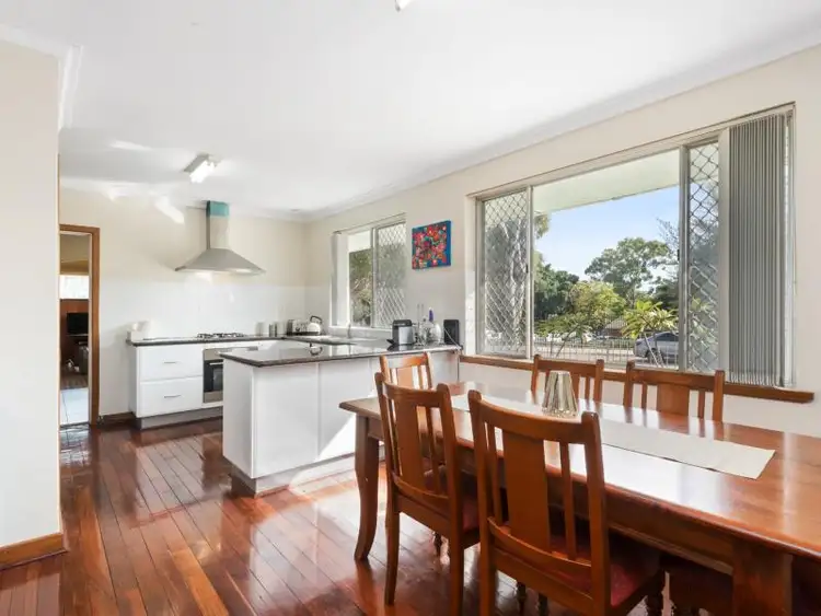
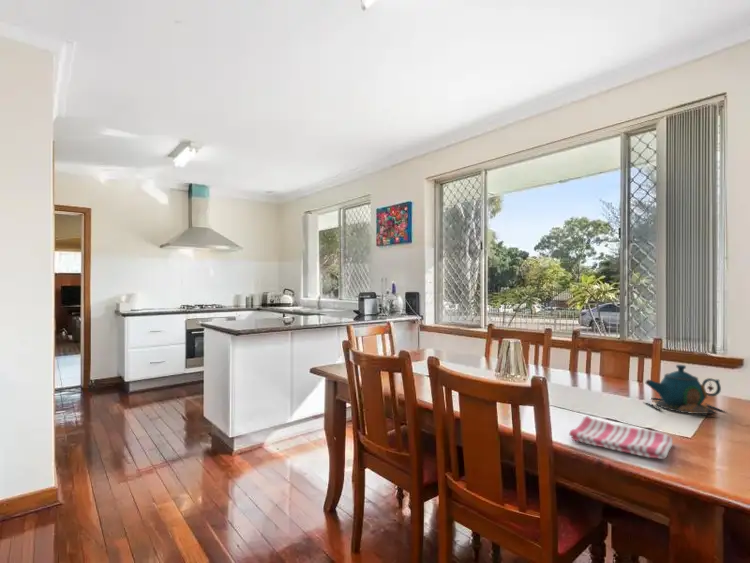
+ dish towel [568,415,674,460]
+ teapot [643,364,727,418]
